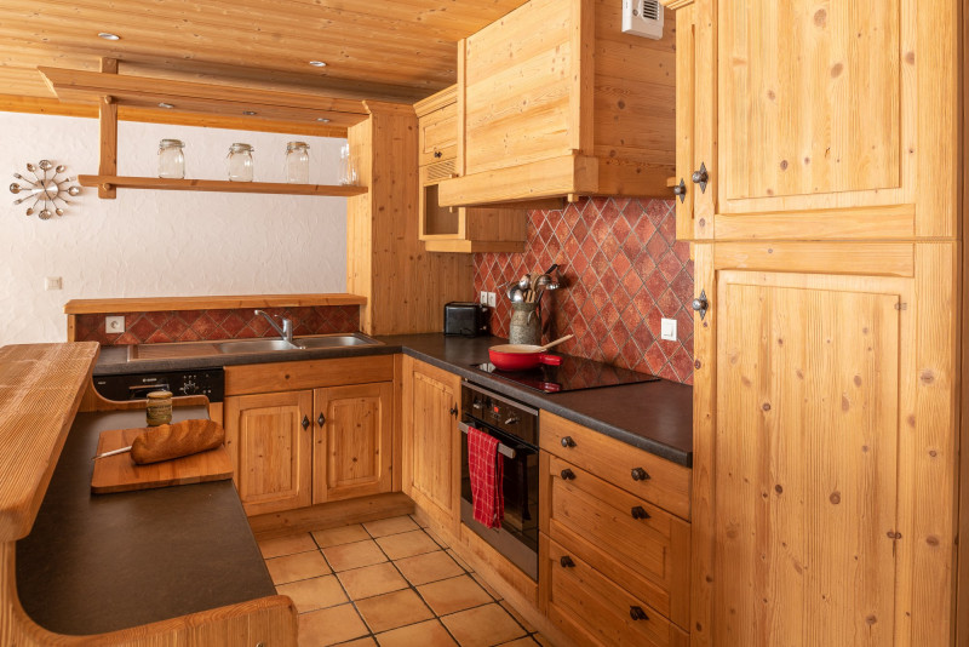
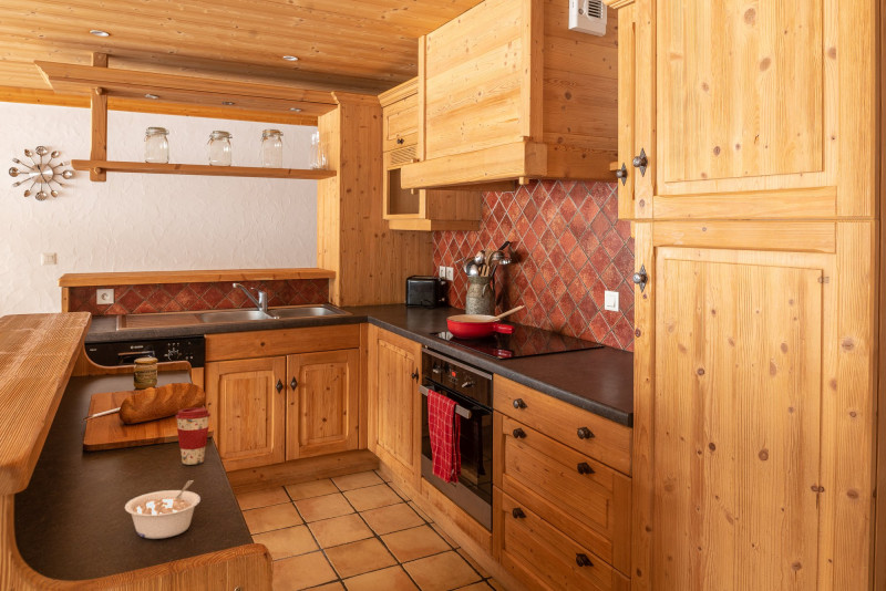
+ coffee cup [175,407,212,466]
+ legume [124,479,202,540]
